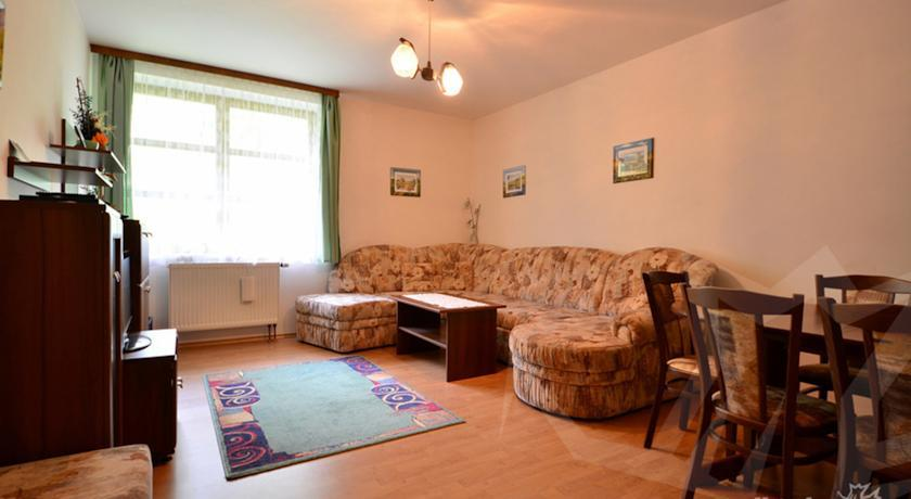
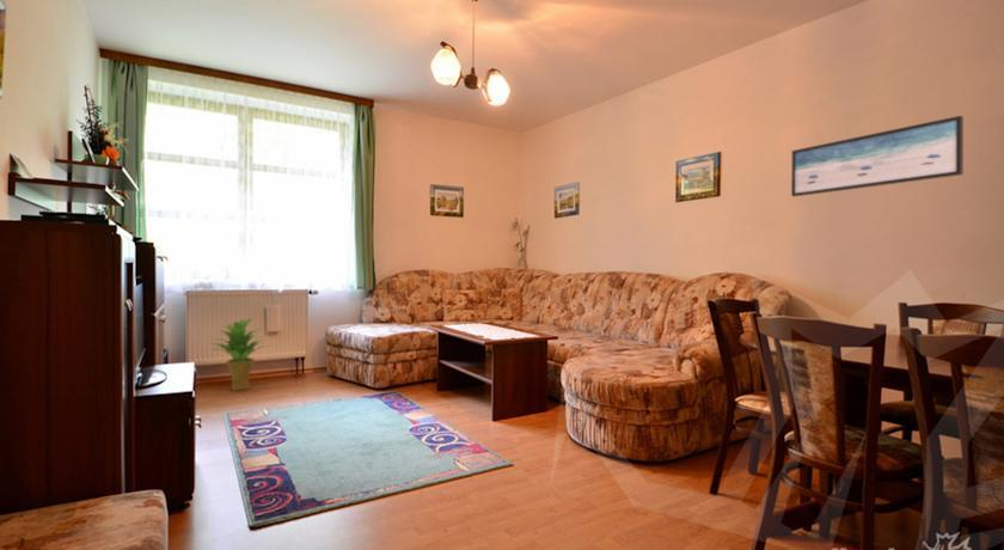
+ wall art [790,115,965,197]
+ potted plant [209,317,269,392]
